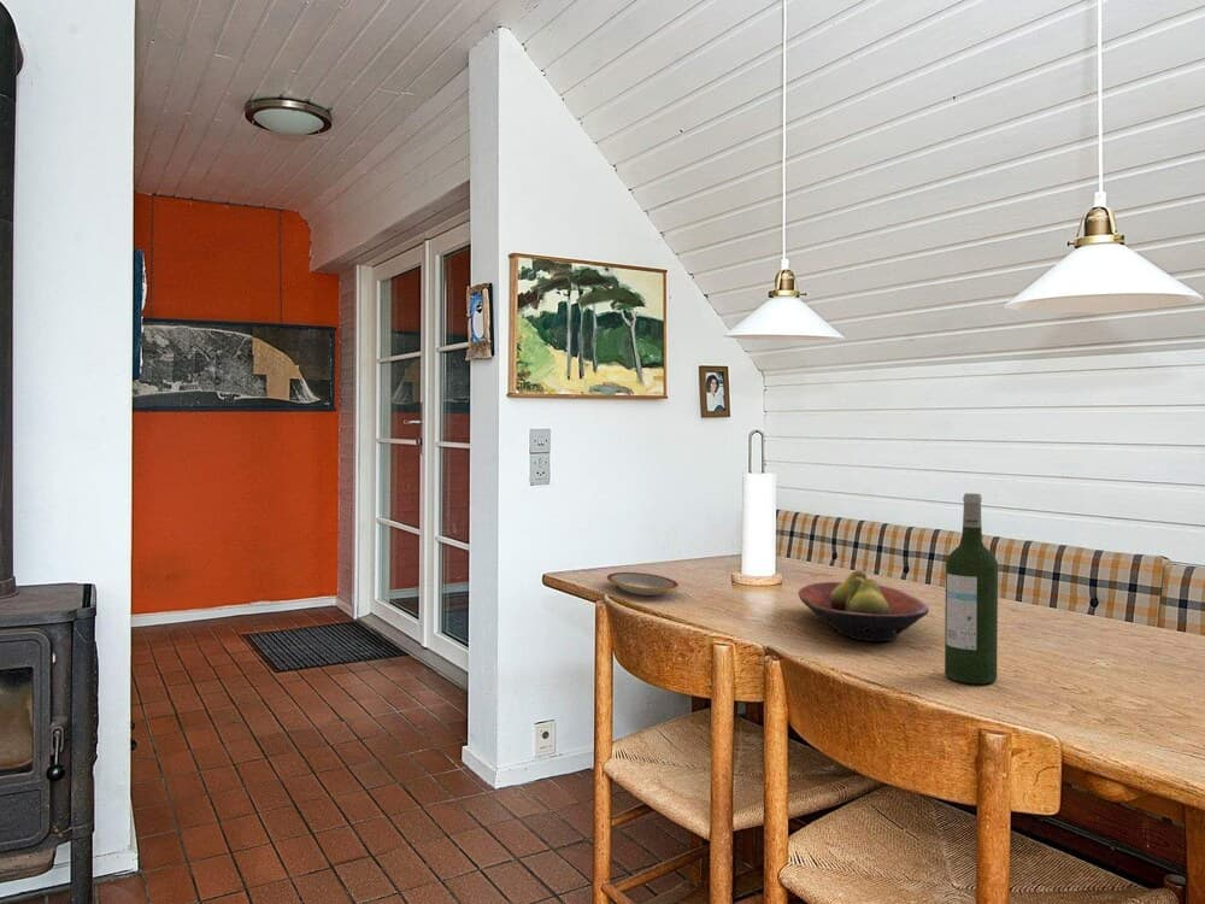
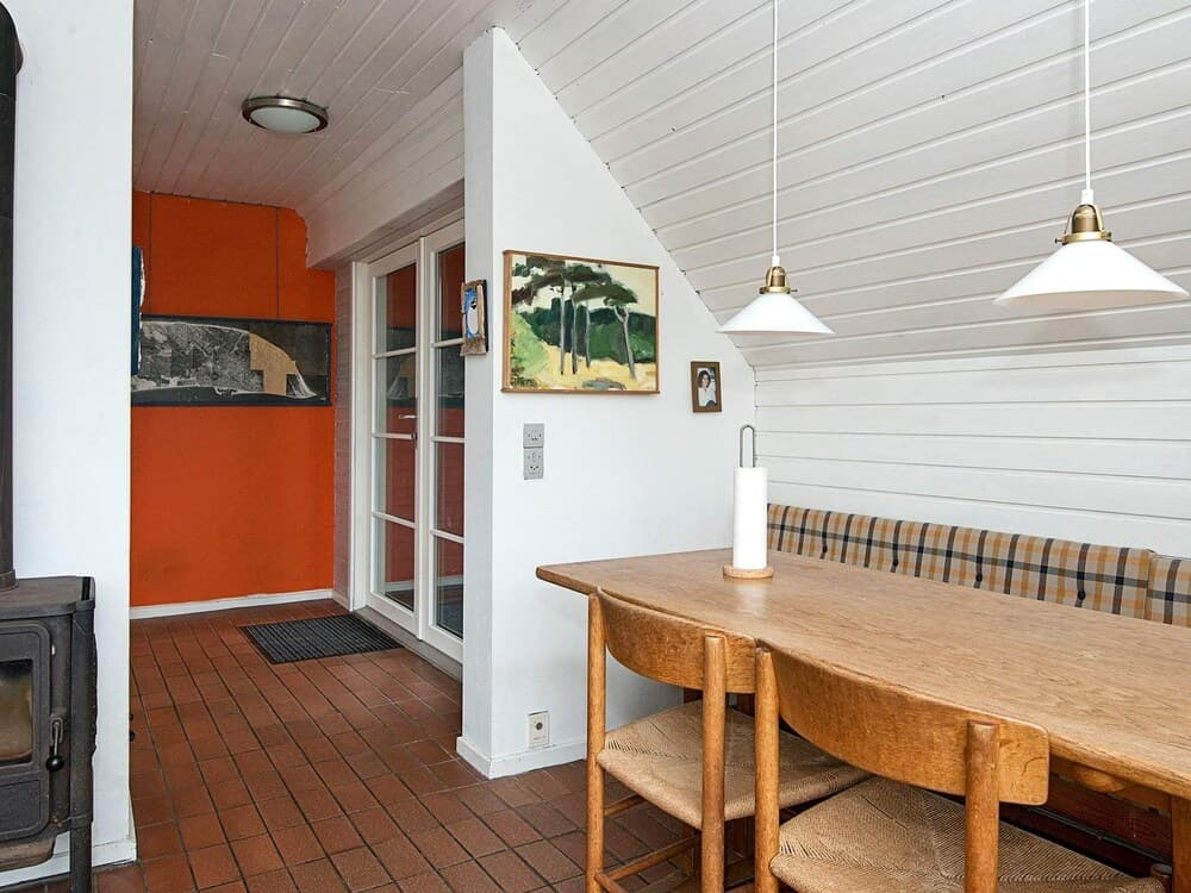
- fruit bowl [798,569,930,642]
- plate [606,571,680,597]
- wine bottle [944,492,999,685]
